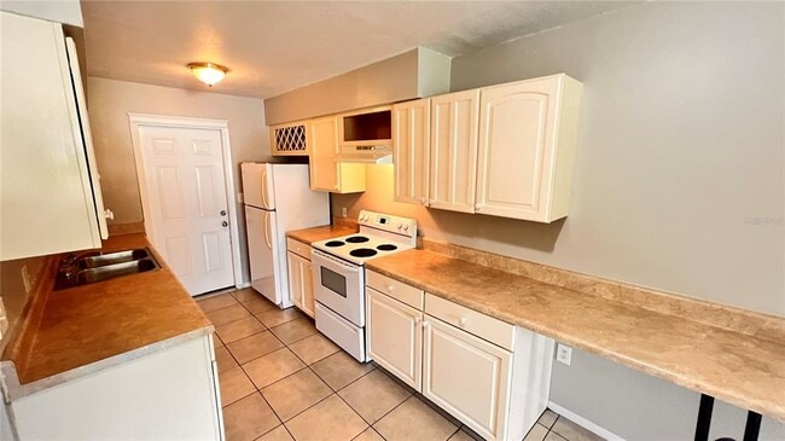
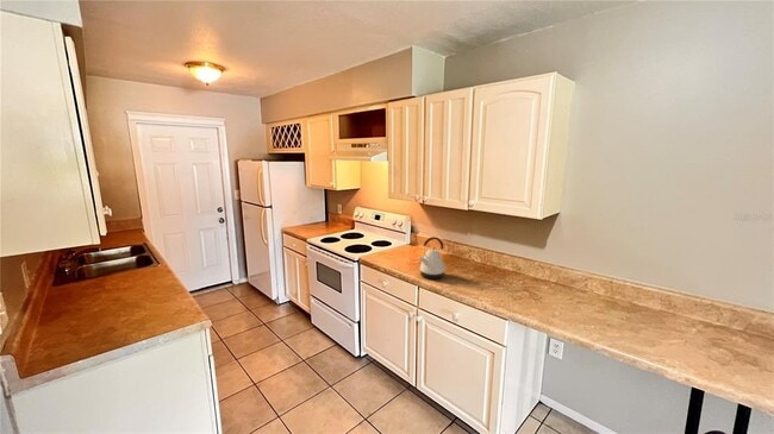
+ kettle [418,235,447,281]
